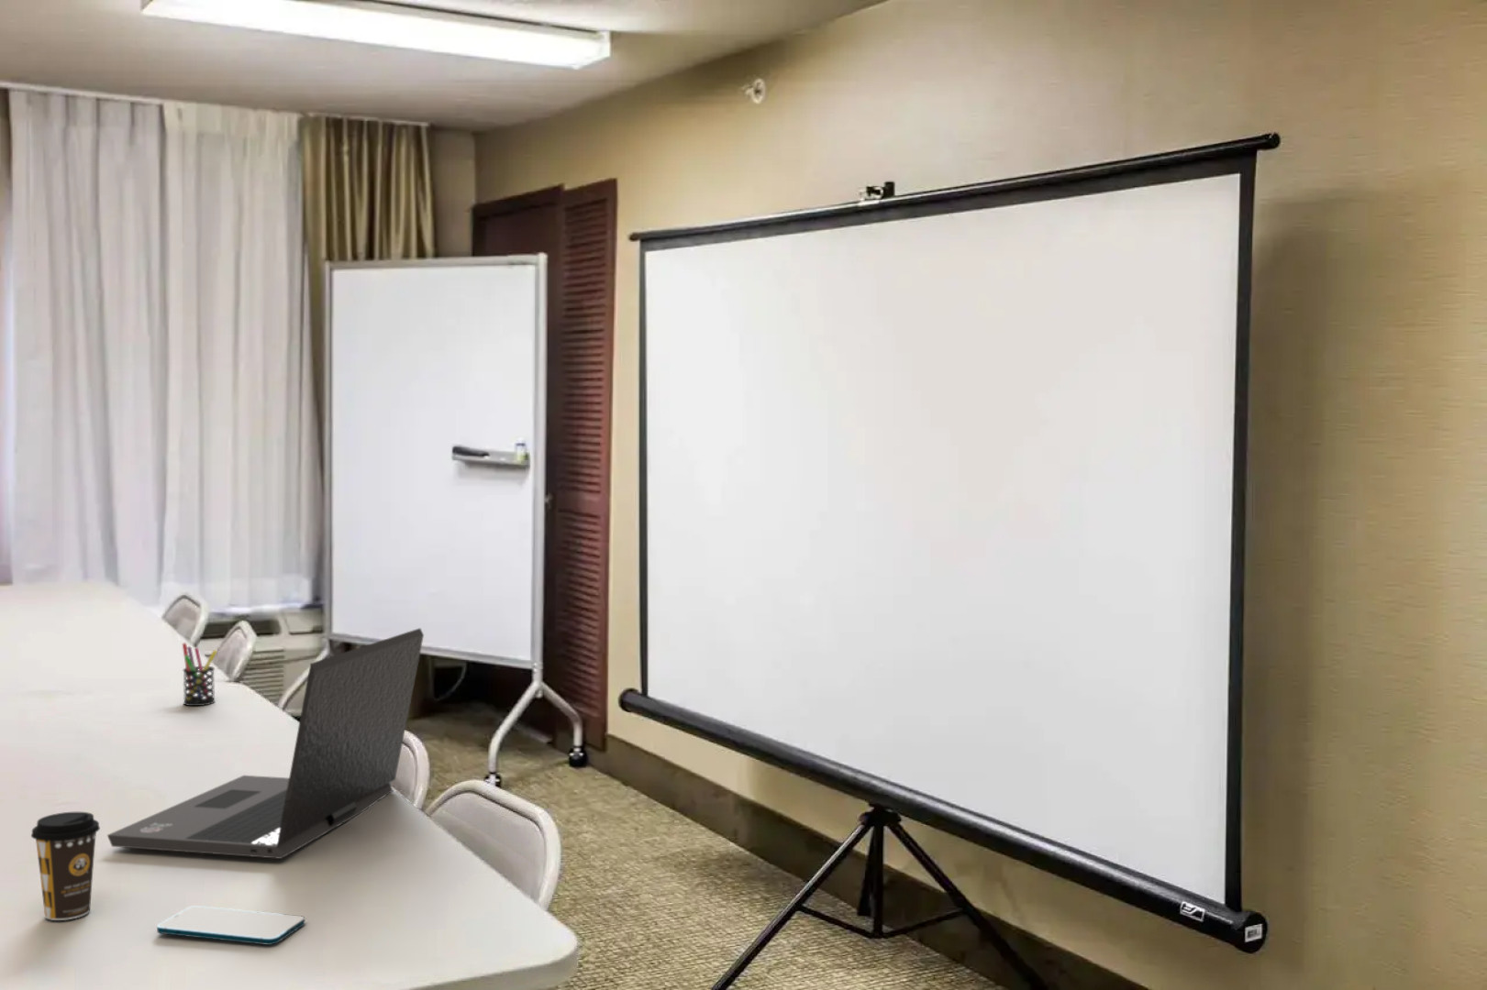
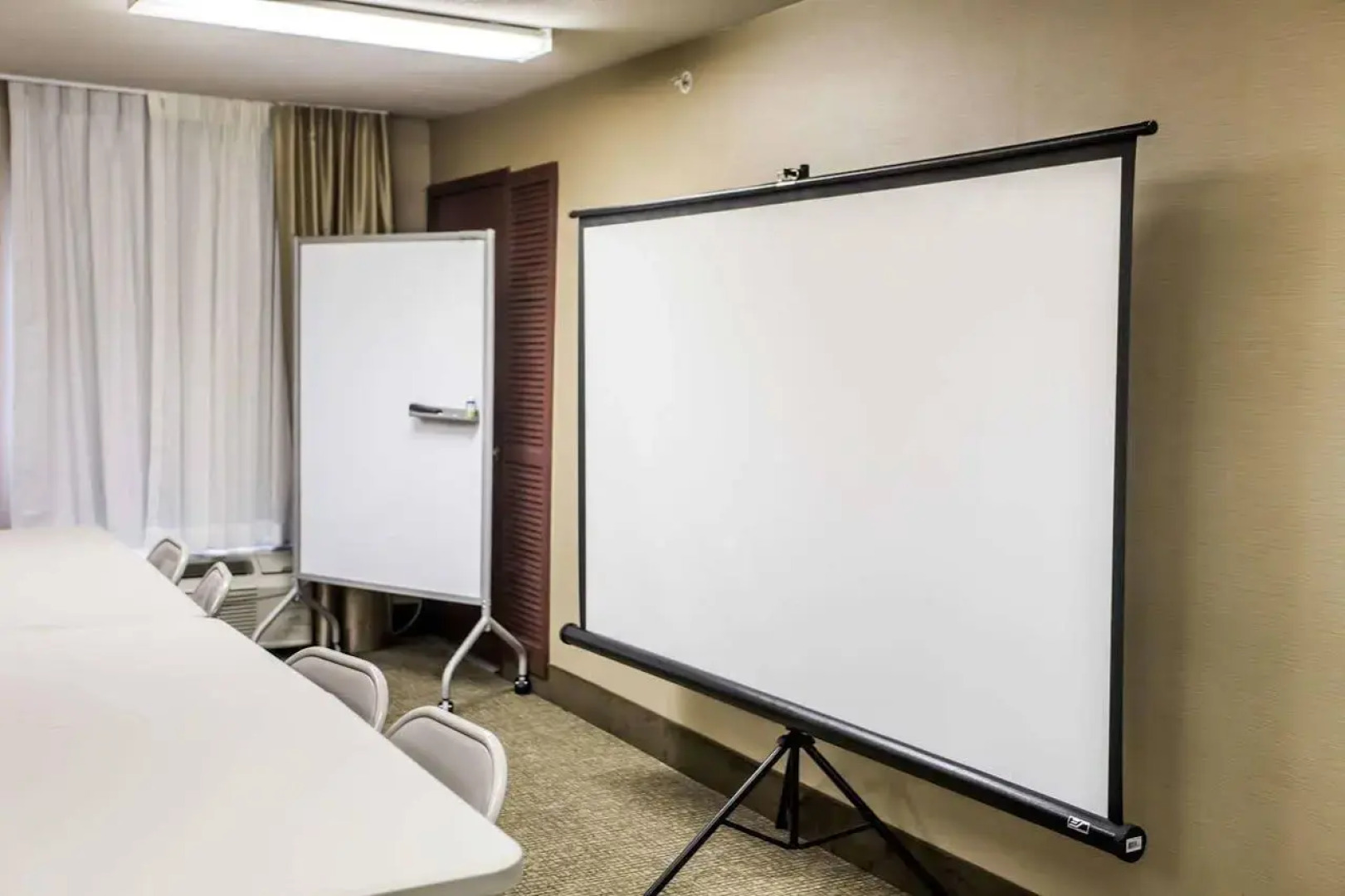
- laptop [106,626,425,860]
- coffee cup [30,811,101,921]
- pen holder [181,642,218,707]
- smartphone [156,905,305,946]
